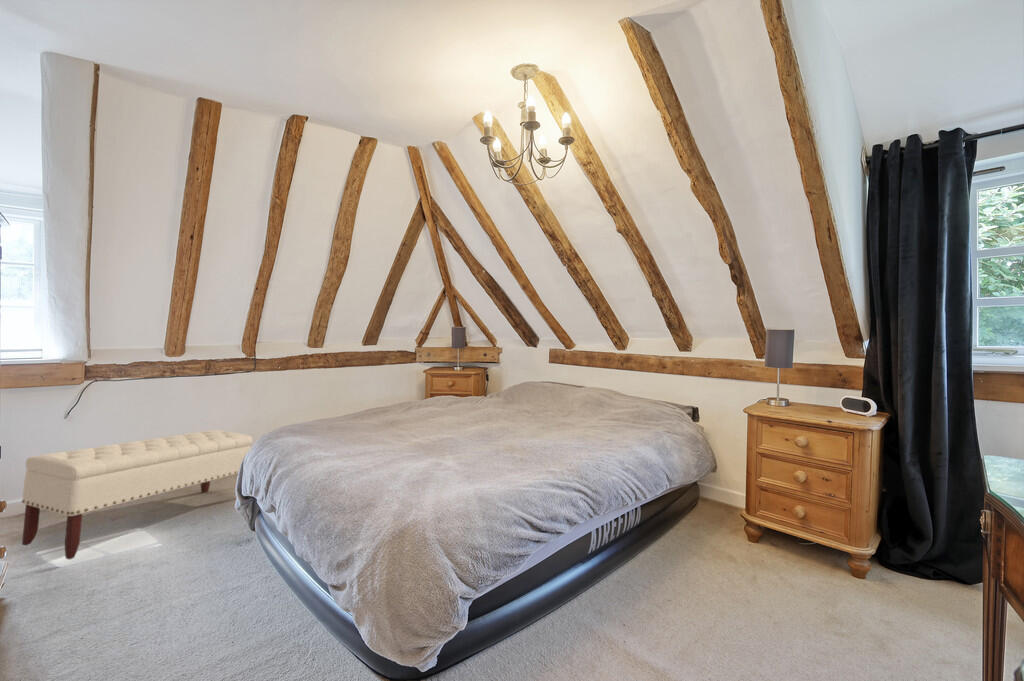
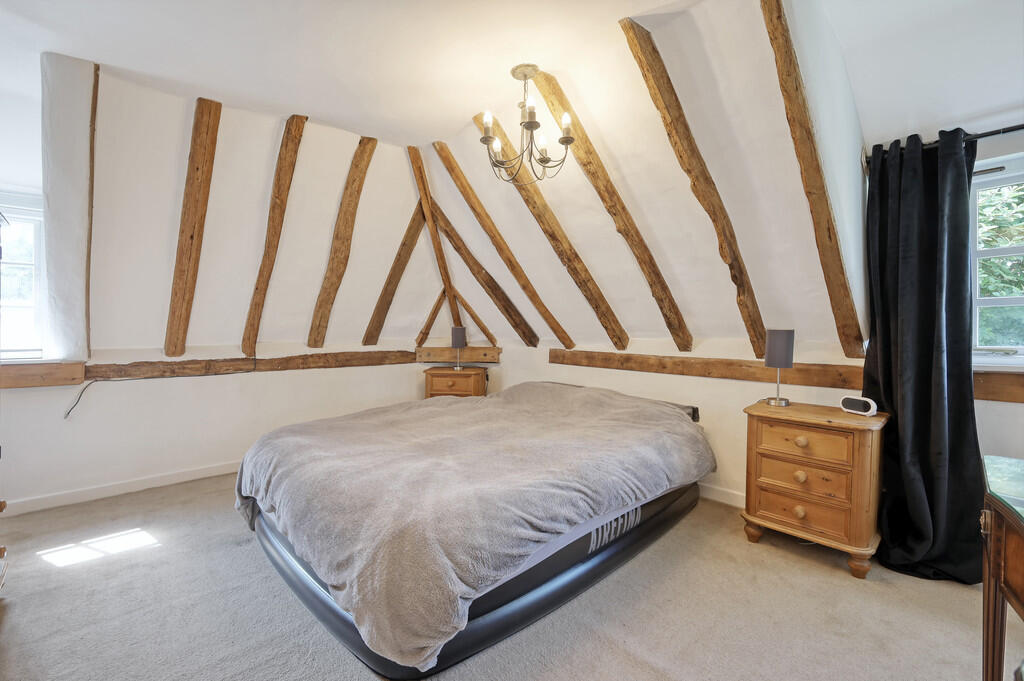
- bench [21,429,253,561]
